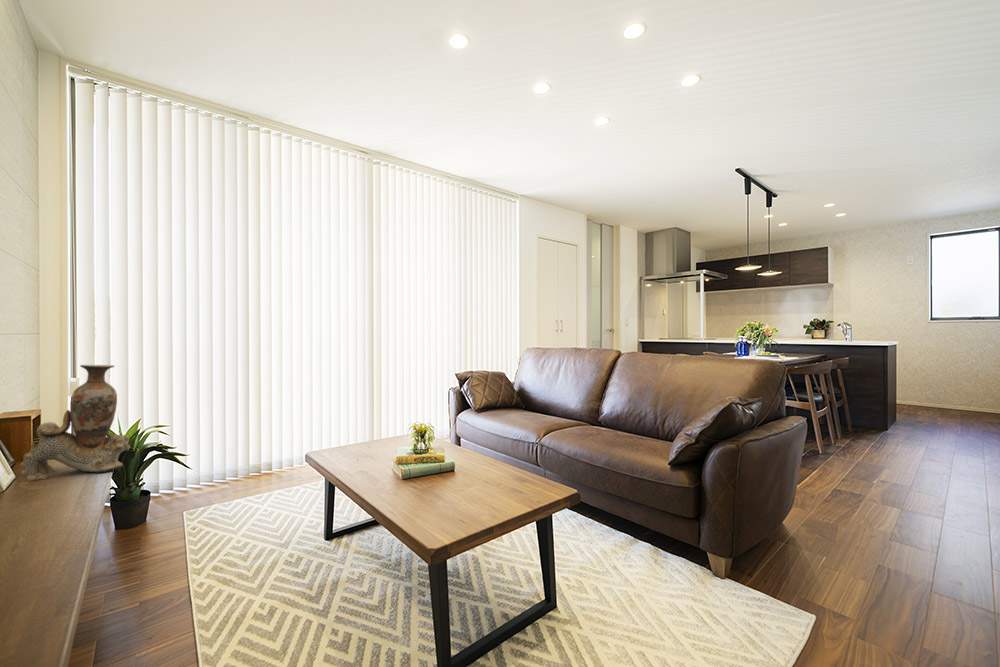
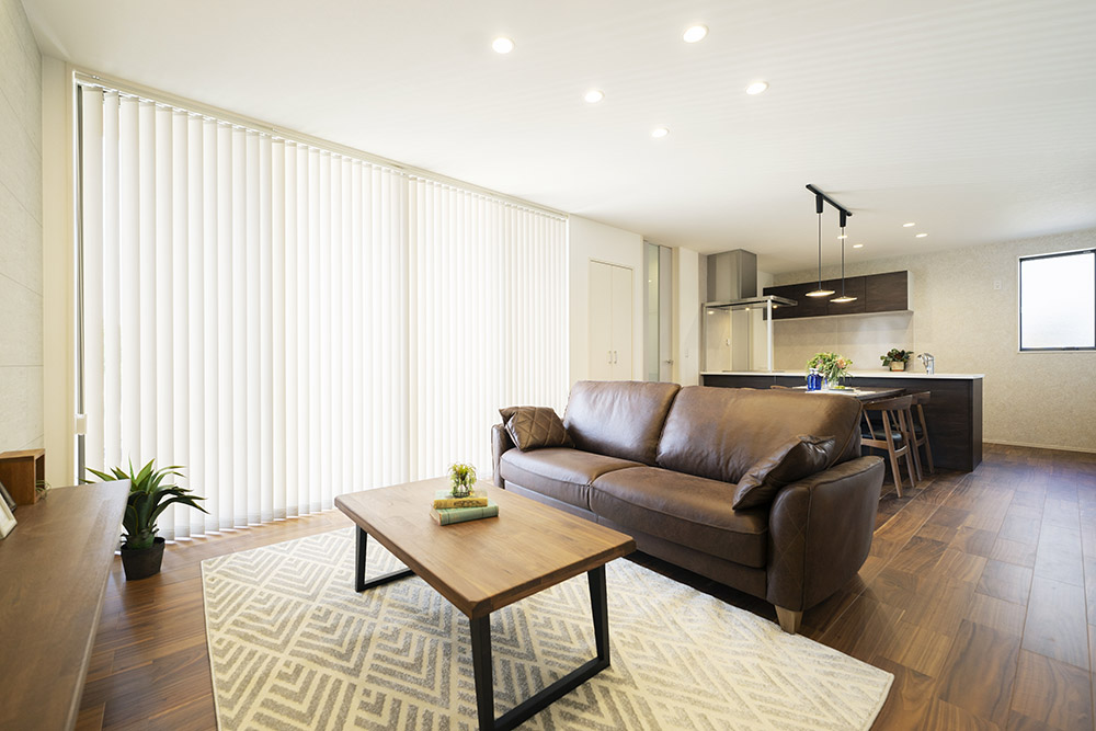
- vase with dog figurine [20,364,131,483]
